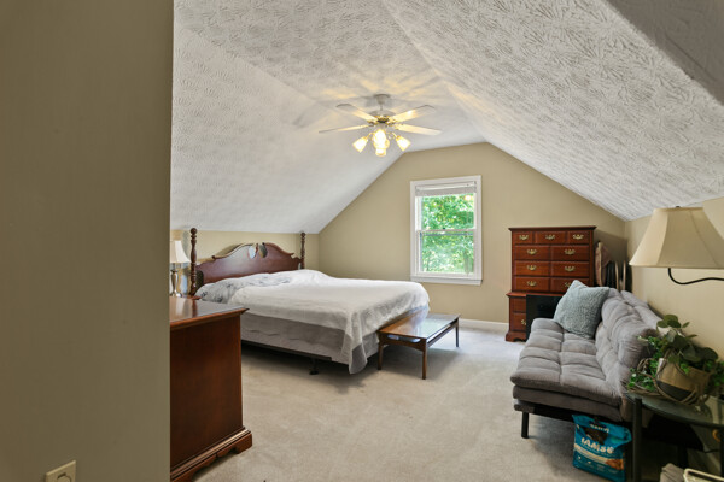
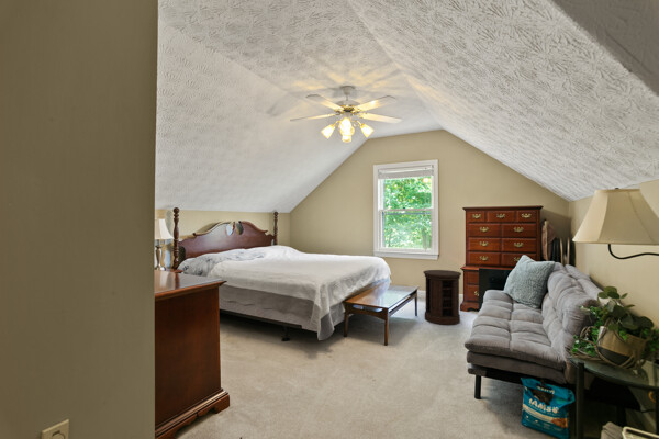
+ side table [422,269,462,326]
